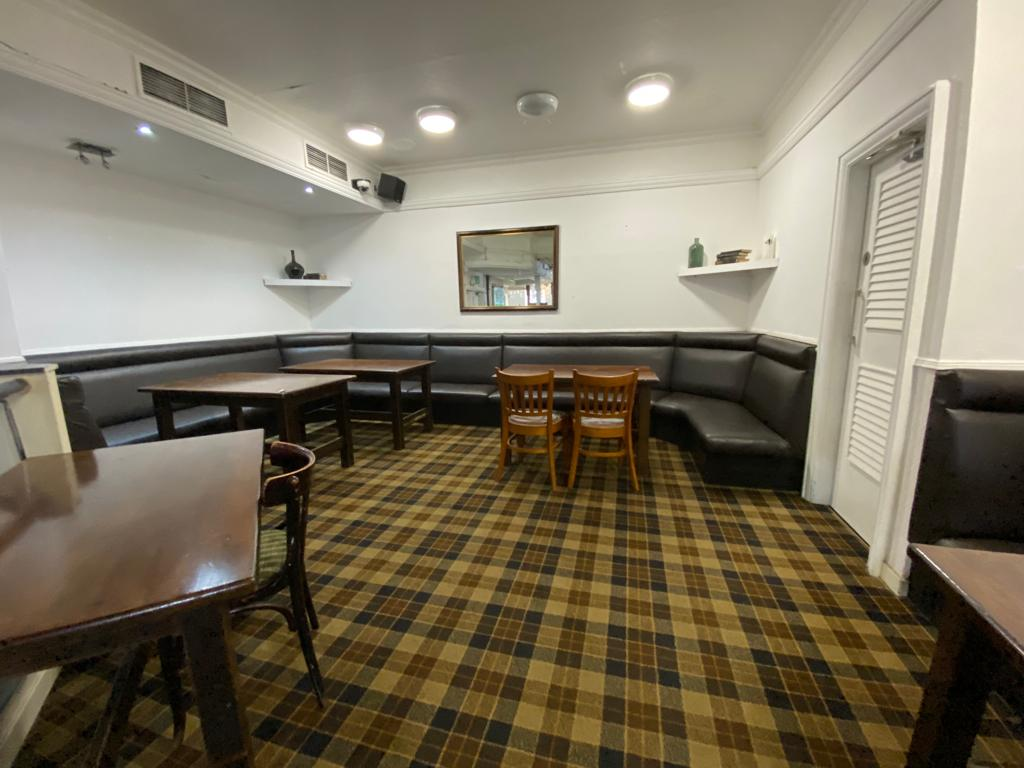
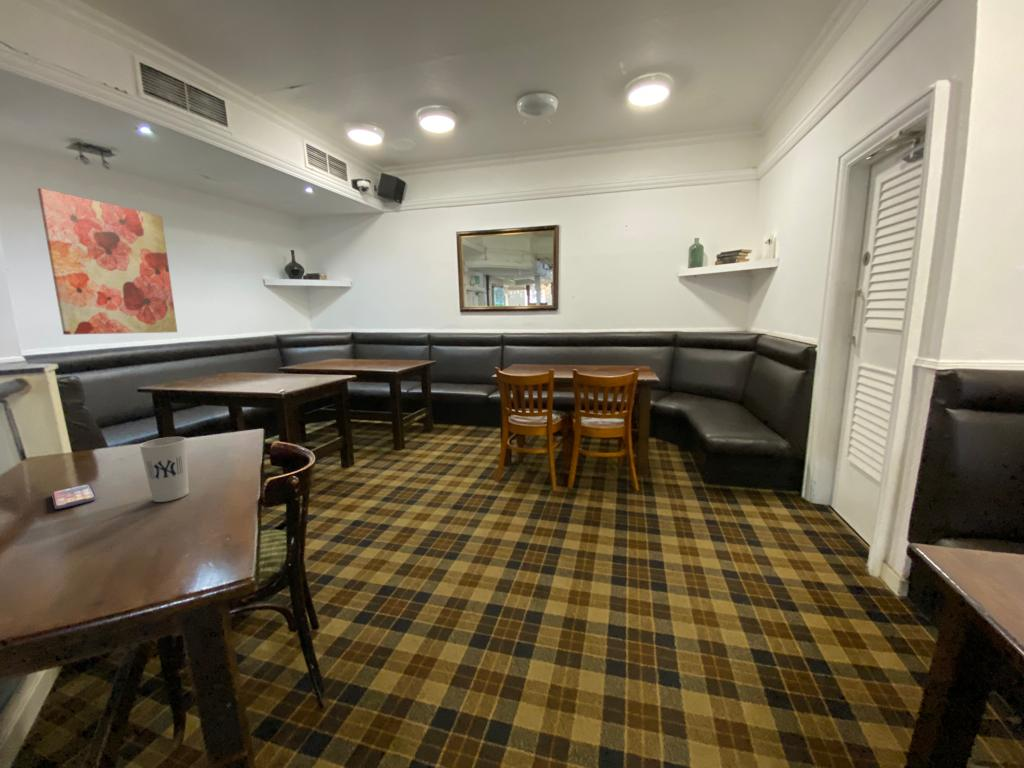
+ cup [138,436,190,503]
+ smartphone [51,483,98,510]
+ wall art [37,187,178,336]
